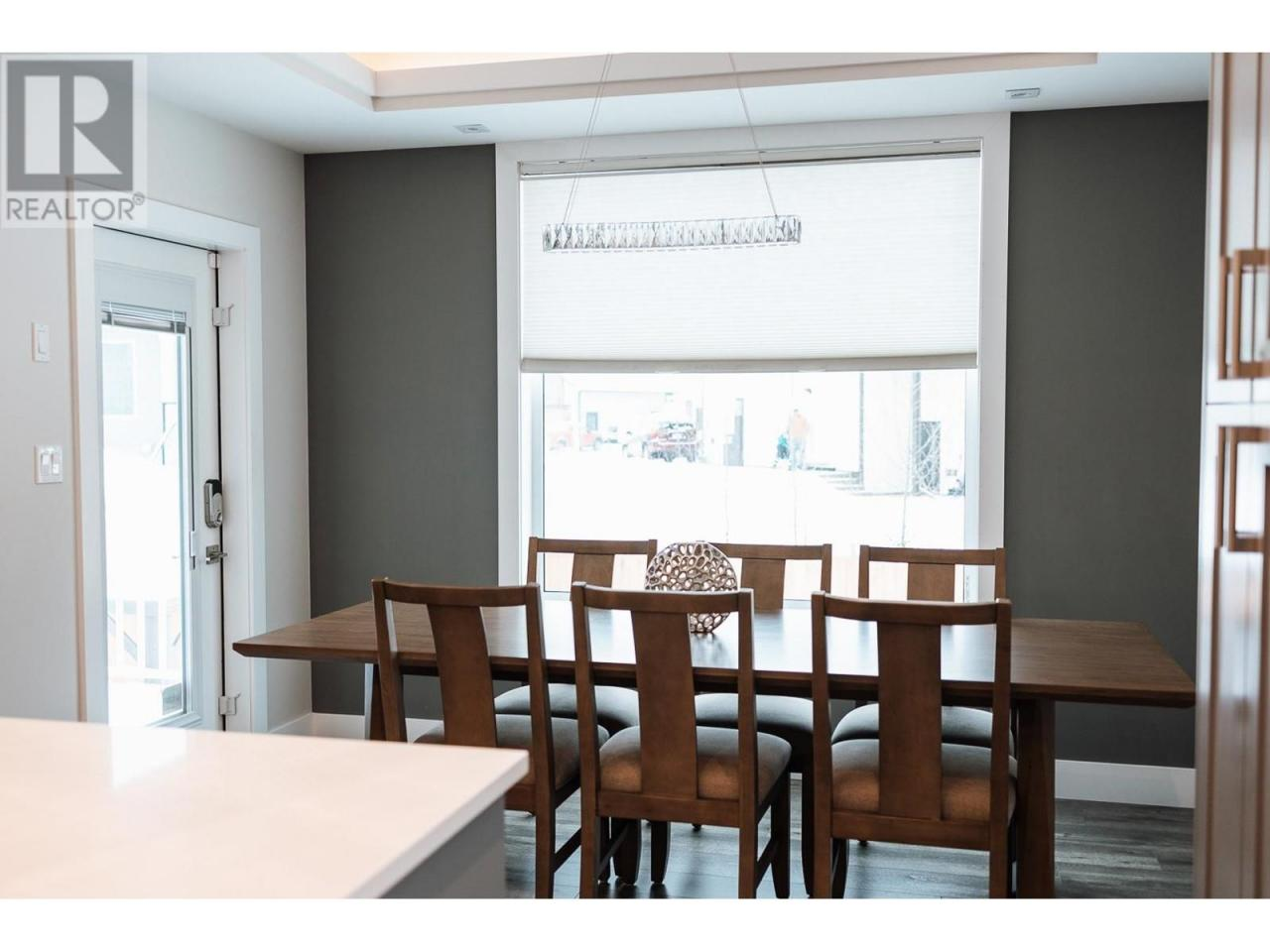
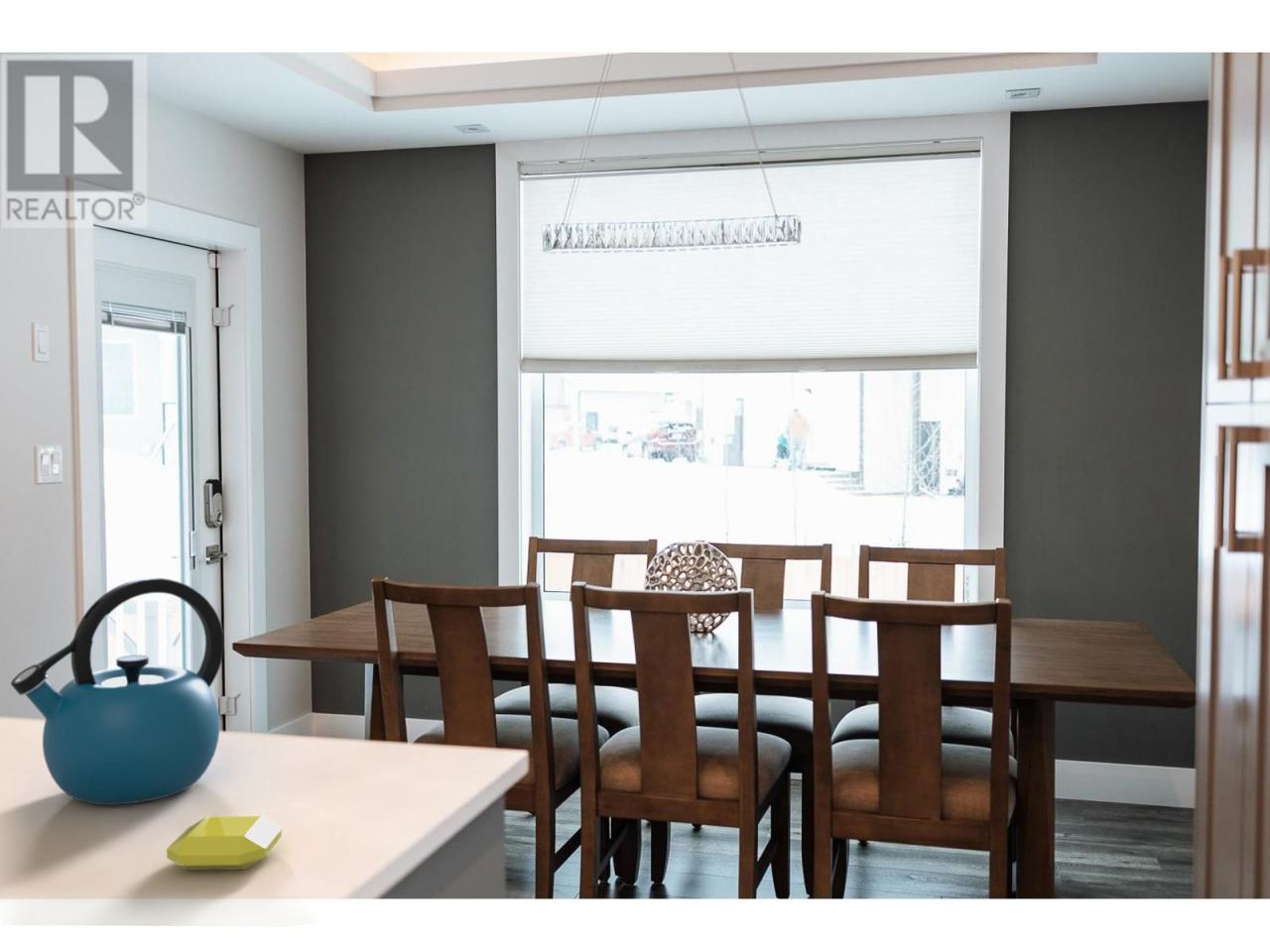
+ soap bar [166,815,283,871]
+ kettle [10,577,225,805]
